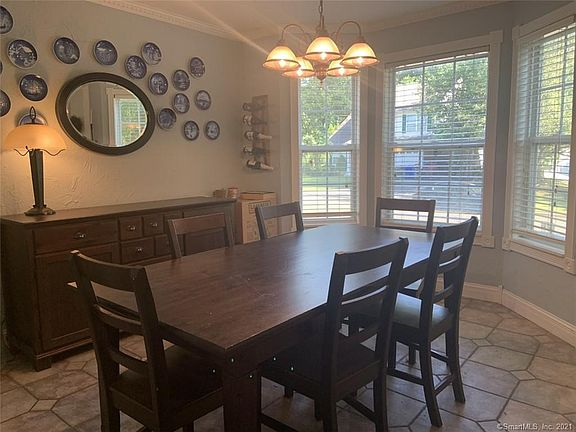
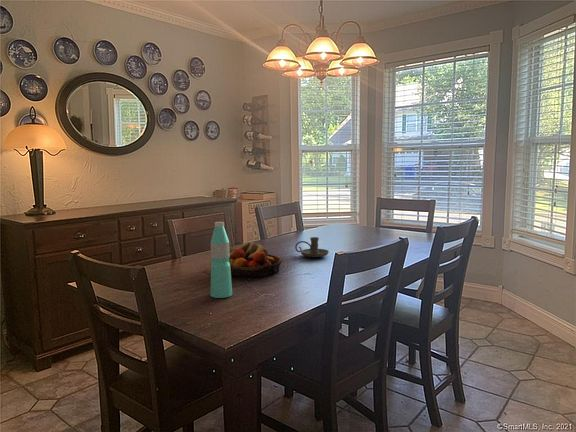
+ water bottle [210,221,233,299]
+ fruit bowl [229,241,283,278]
+ candle holder [294,236,330,258]
